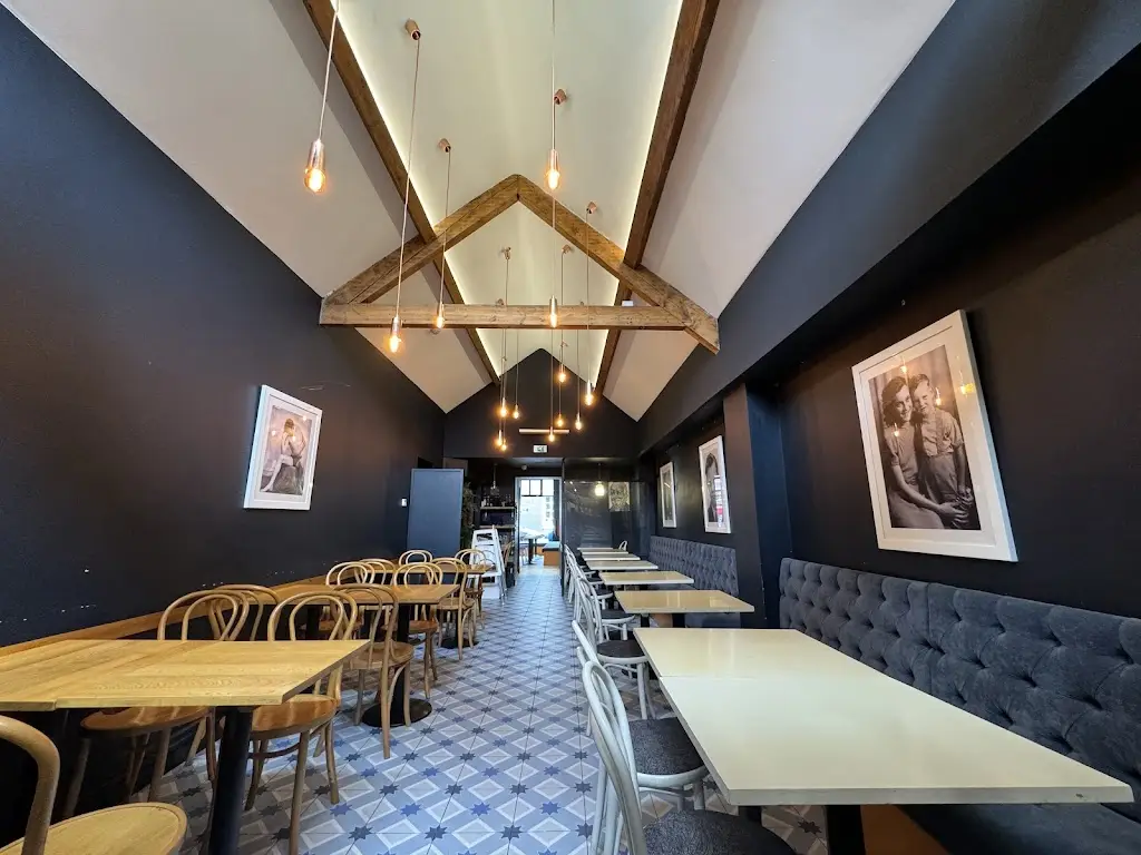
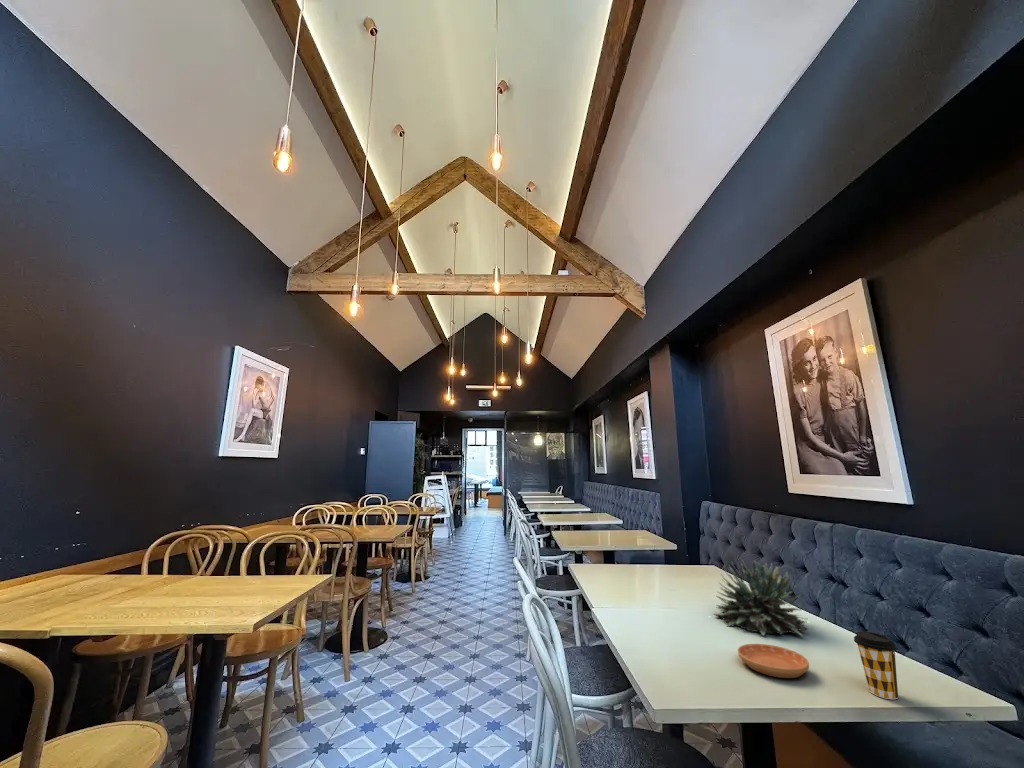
+ saucer [737,643,810,679]
+ succulent plant [712,558,810,637]
+ coffee cup [853,630,899,700]
